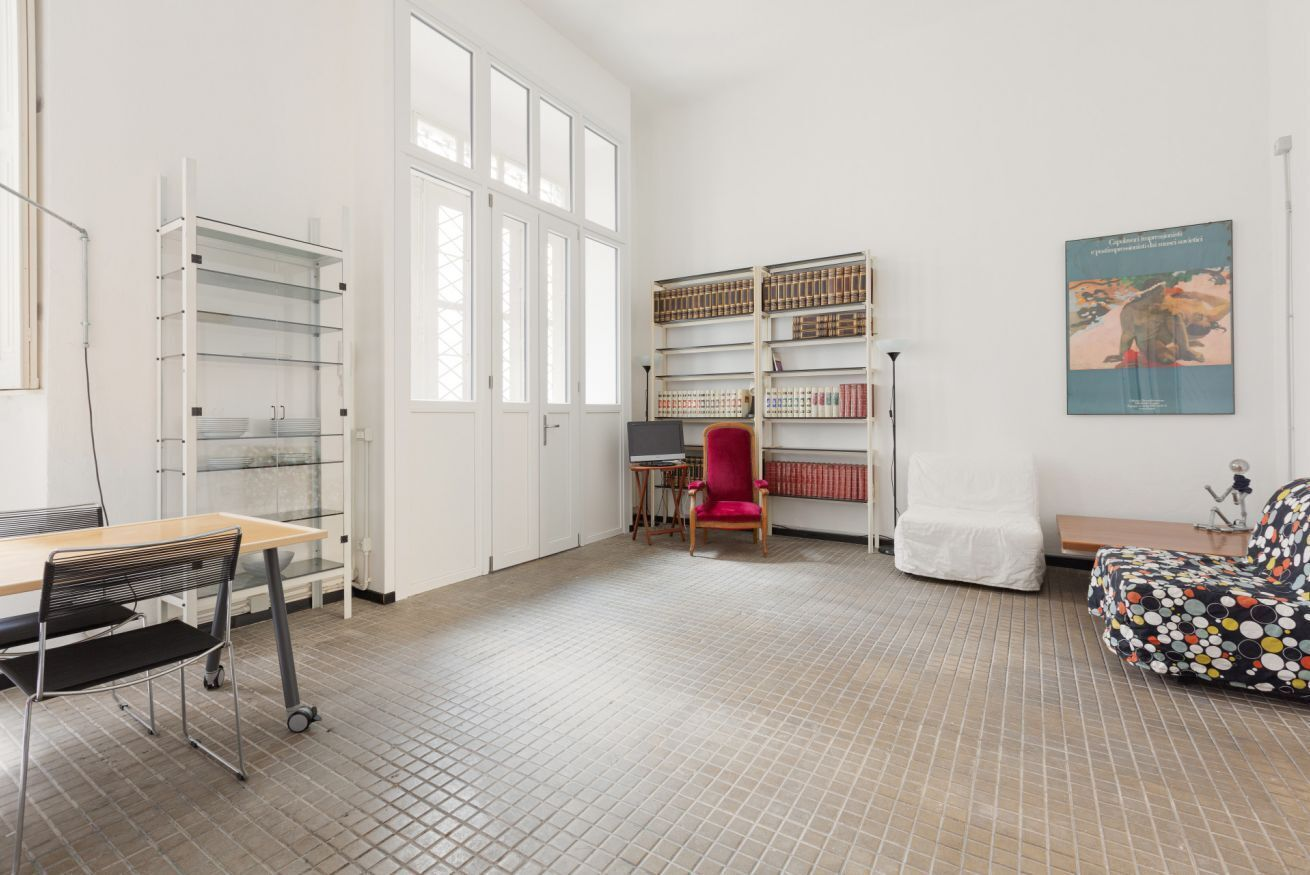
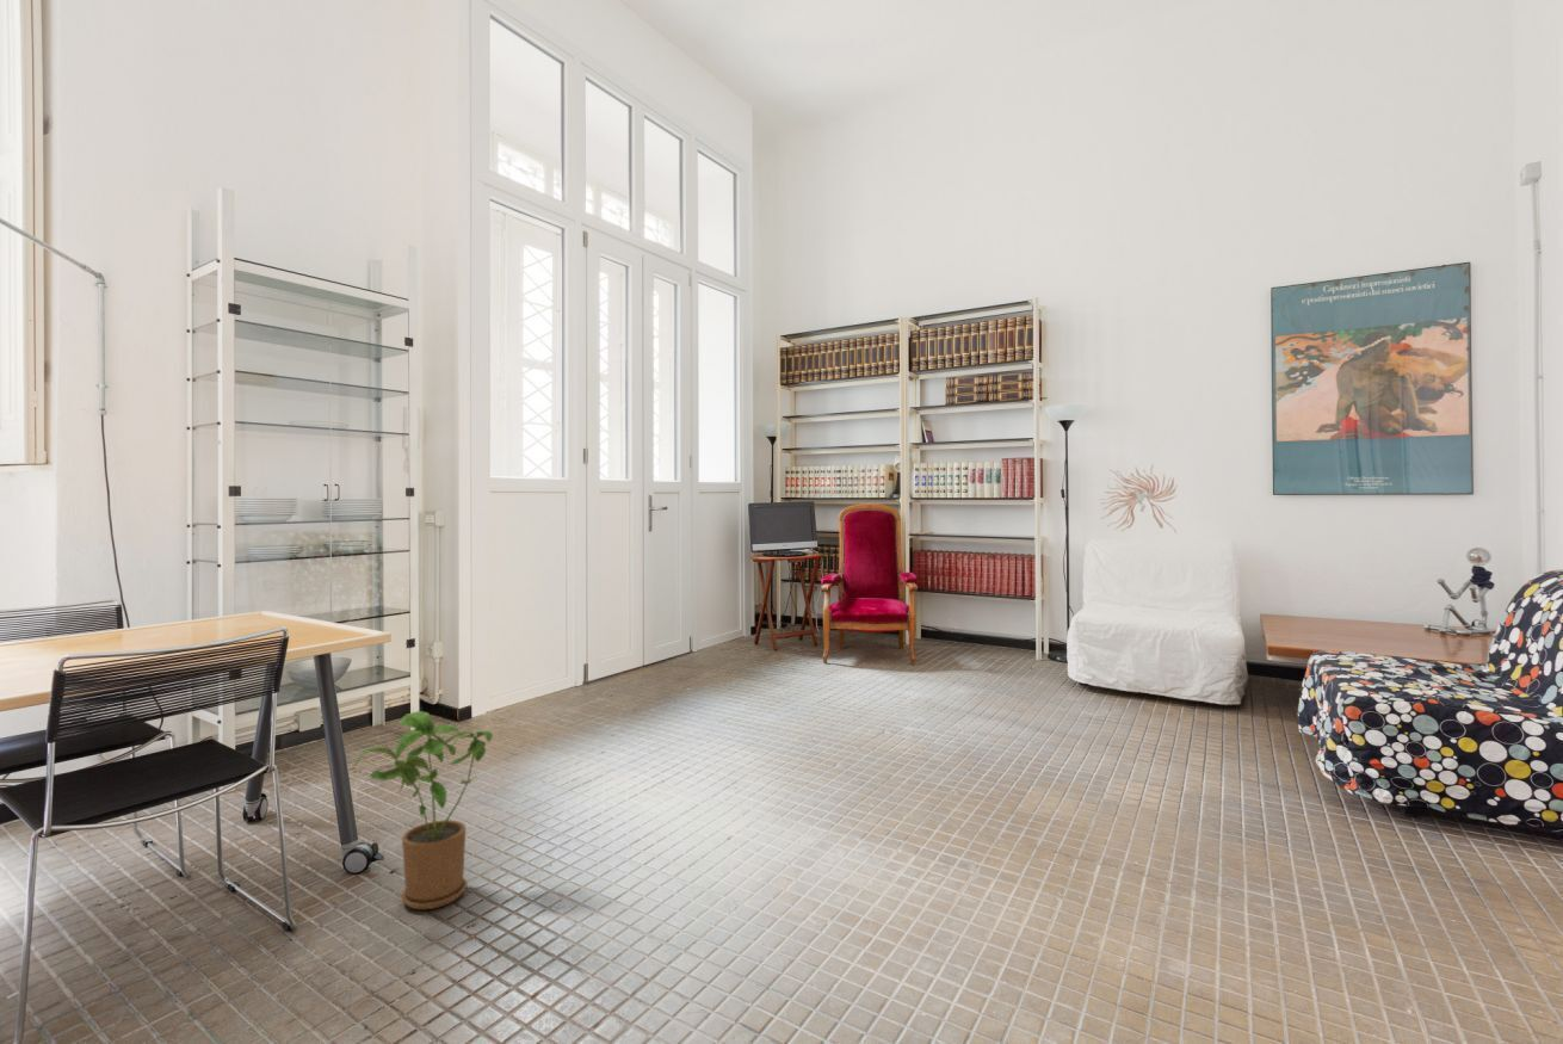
+ house plant [352,710,494,910]
+ wall sculpture [1099,464,1179,535]
